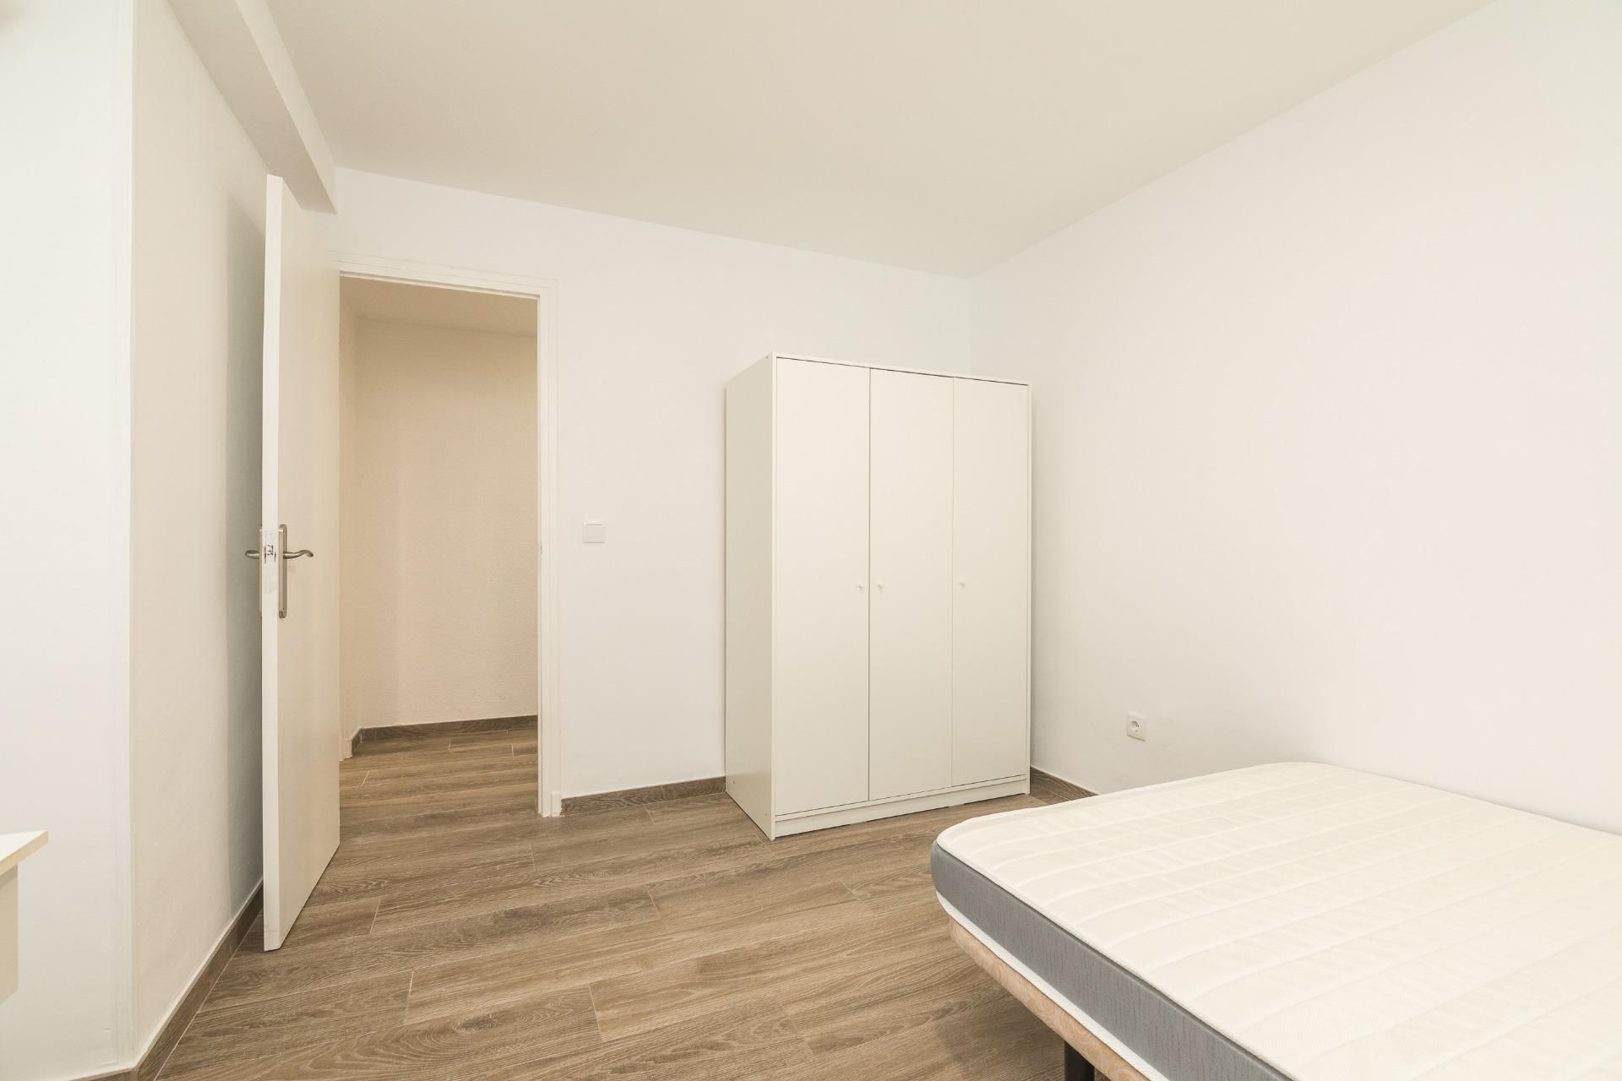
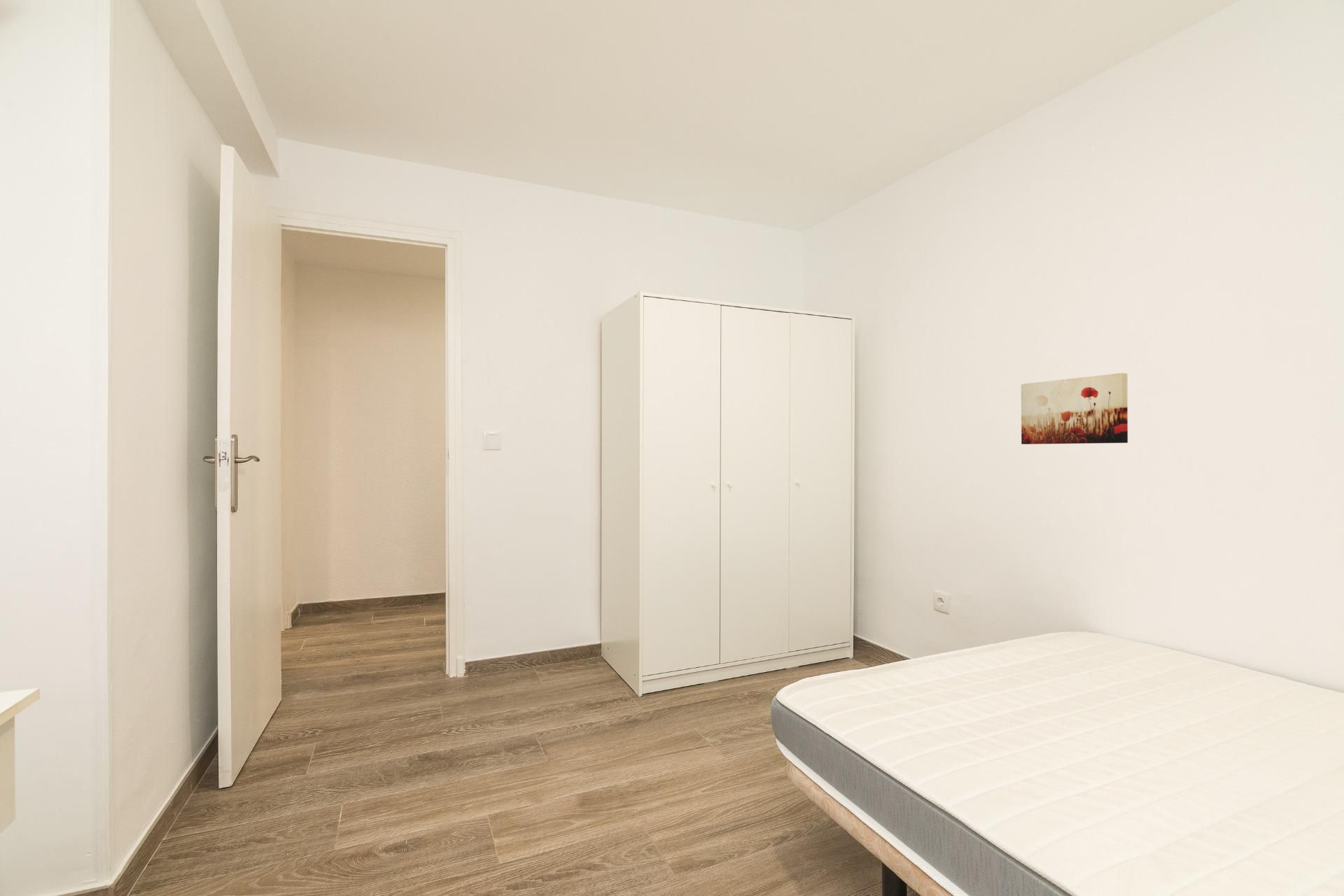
+ wall art [1021,372,1128,445]
